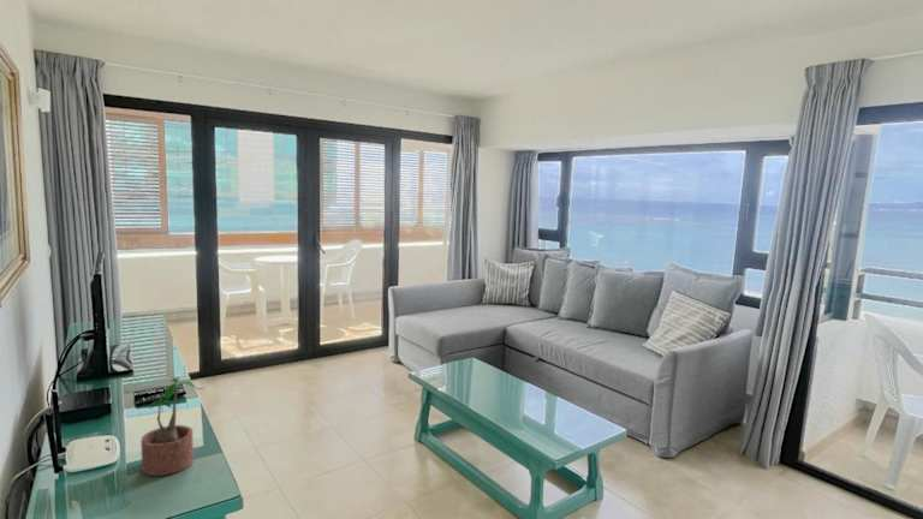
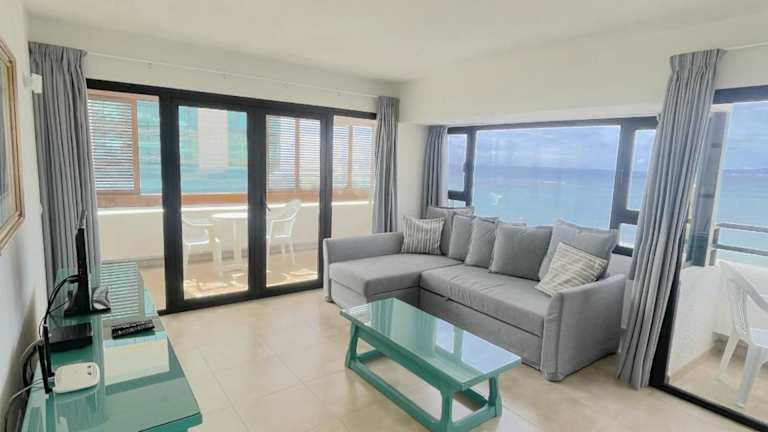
- potted plant [139,376,204,477]
